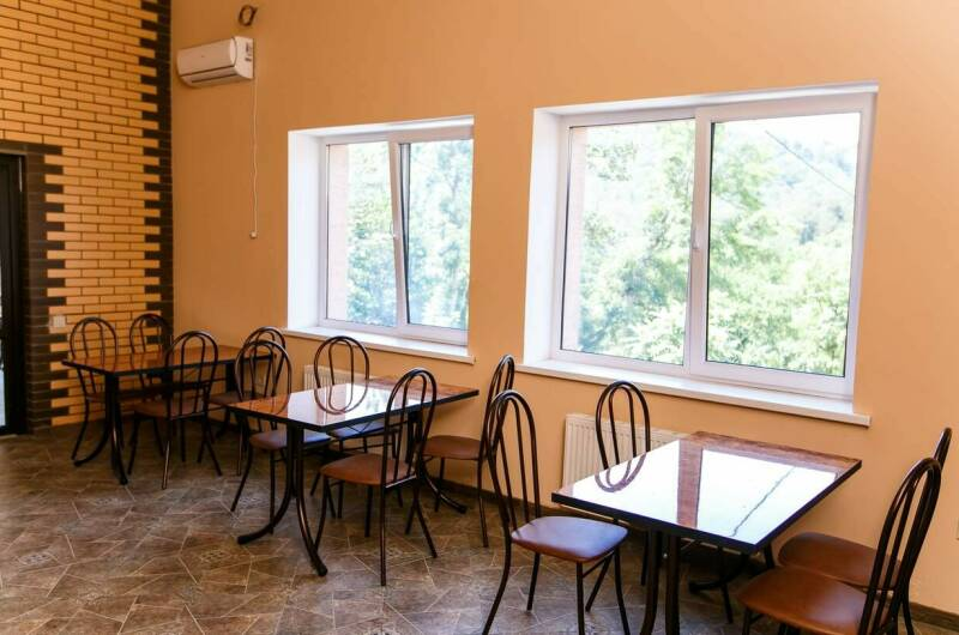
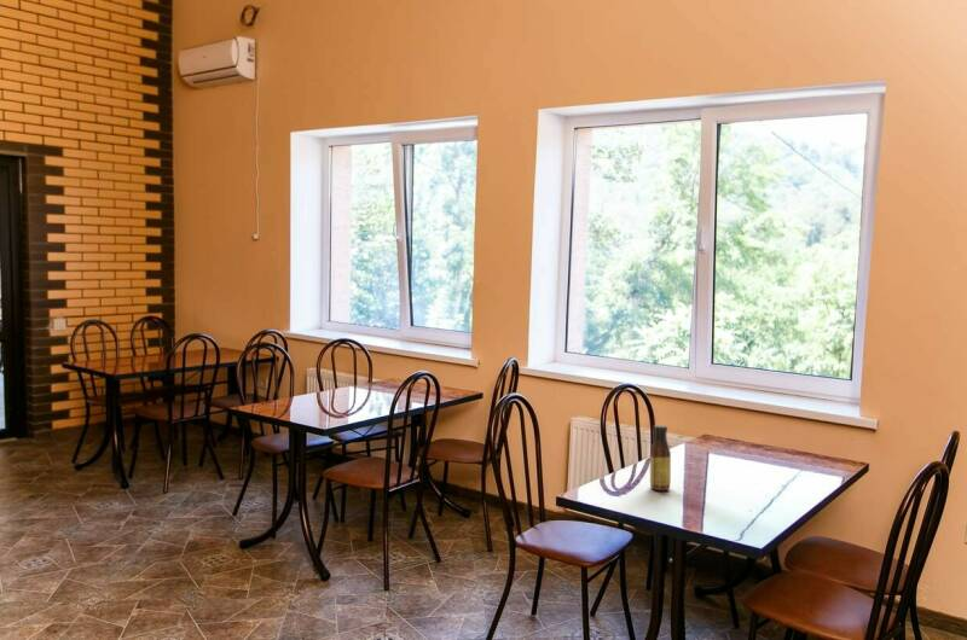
+ sauce bottle [649,424,672,491]
